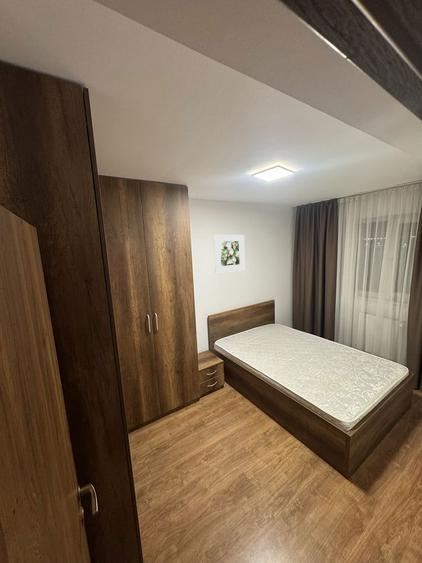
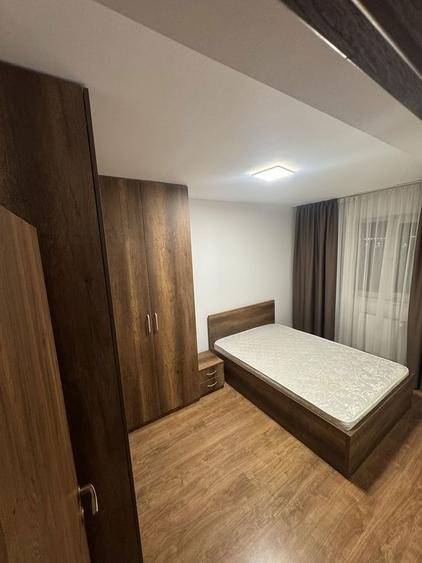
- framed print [213,234,245,274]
